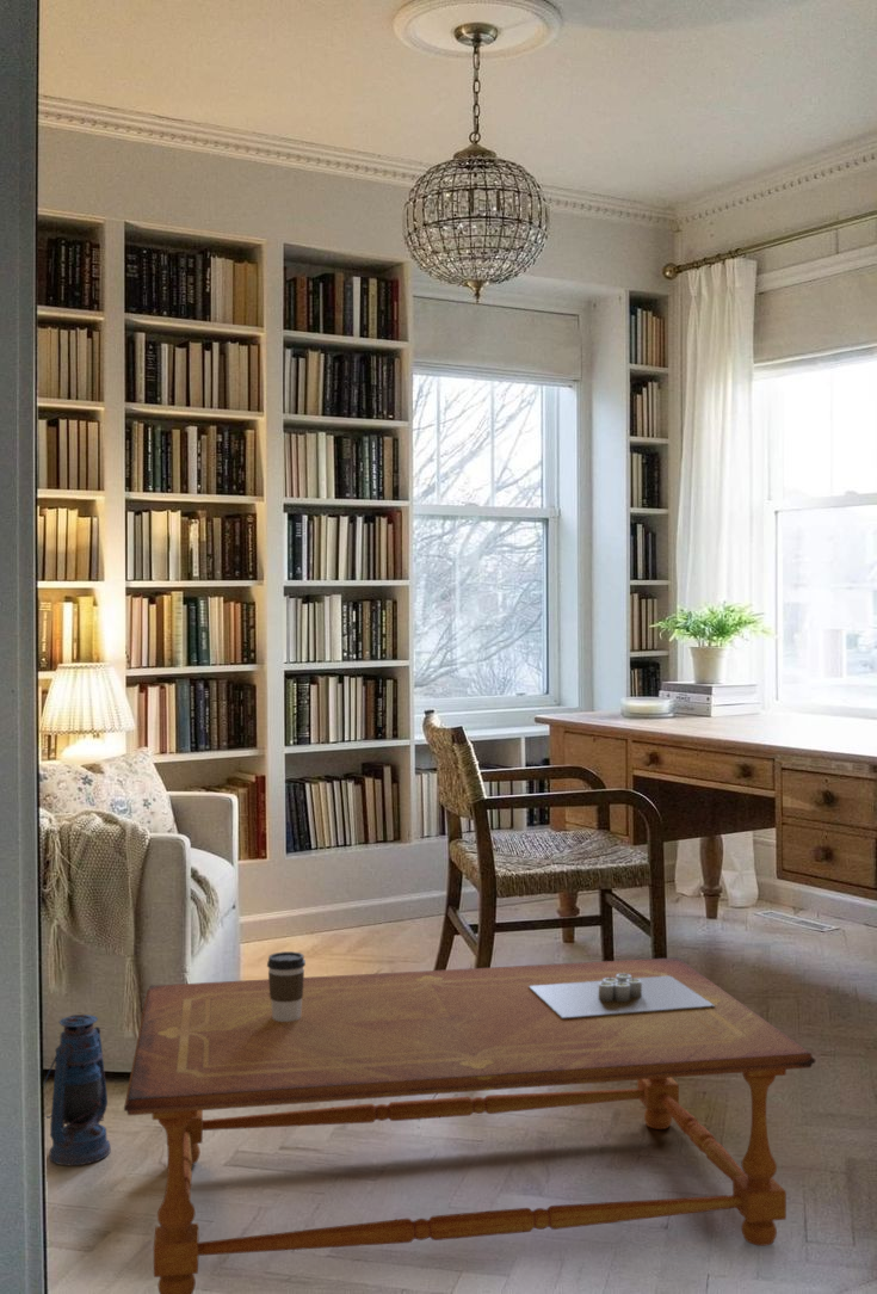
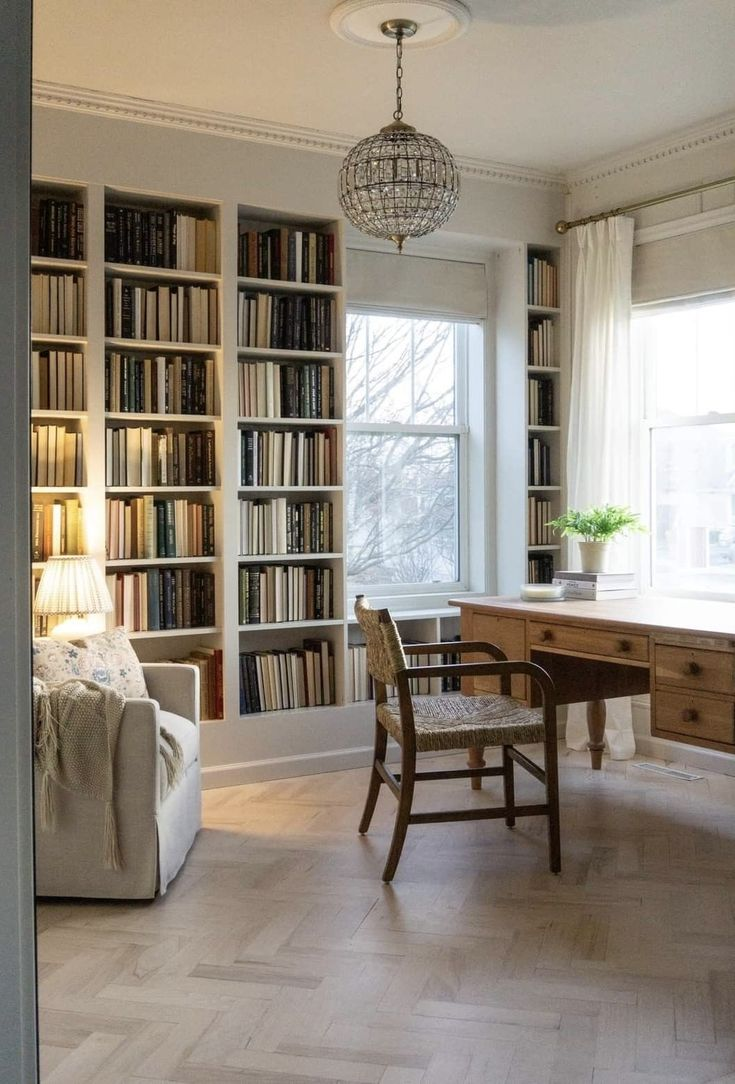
- coffee table [123,956,816,1294]
- candle [529,974,715,1019]
- coffee cup [266,950,307,1022]
- lantern [43,1013,112,1166]
